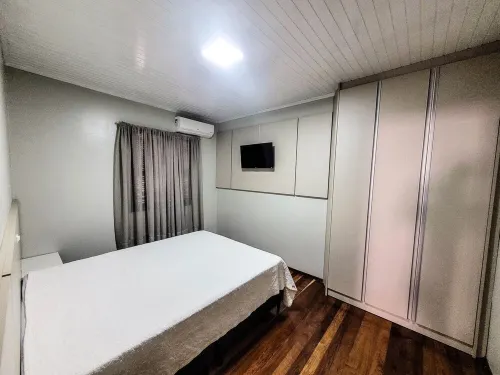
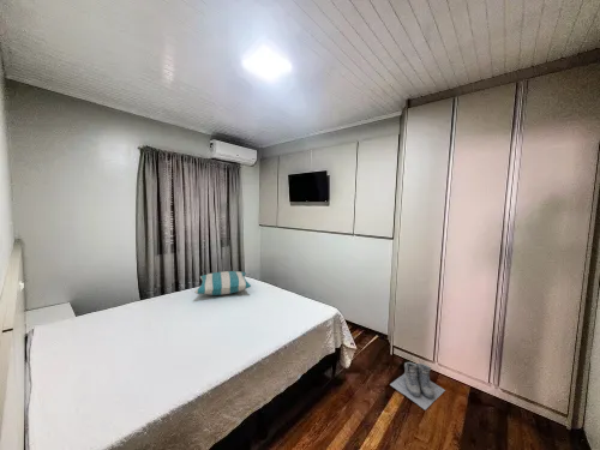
+ pillow [194,270,252,296]
+ boots [389,361,446,410]
